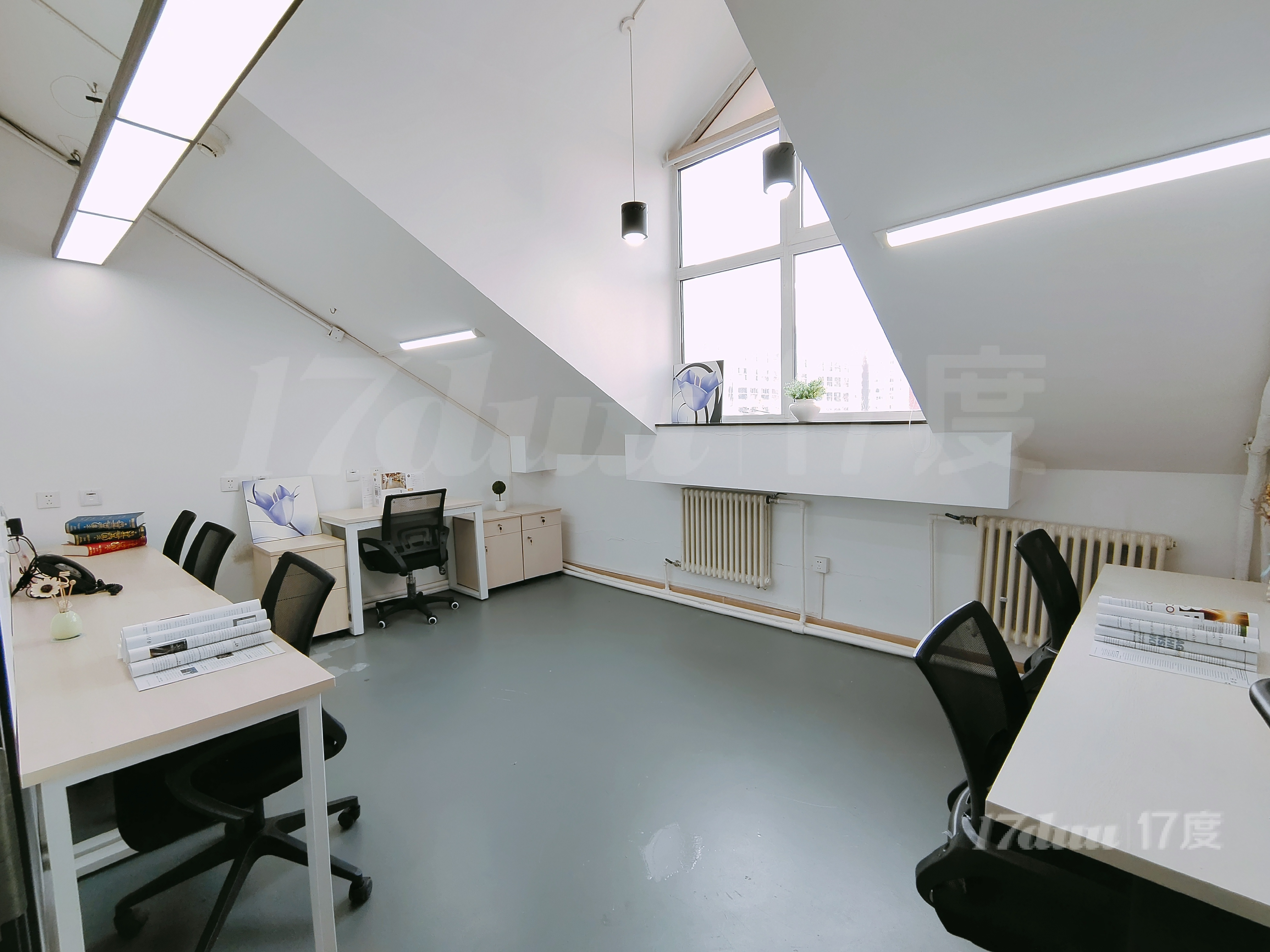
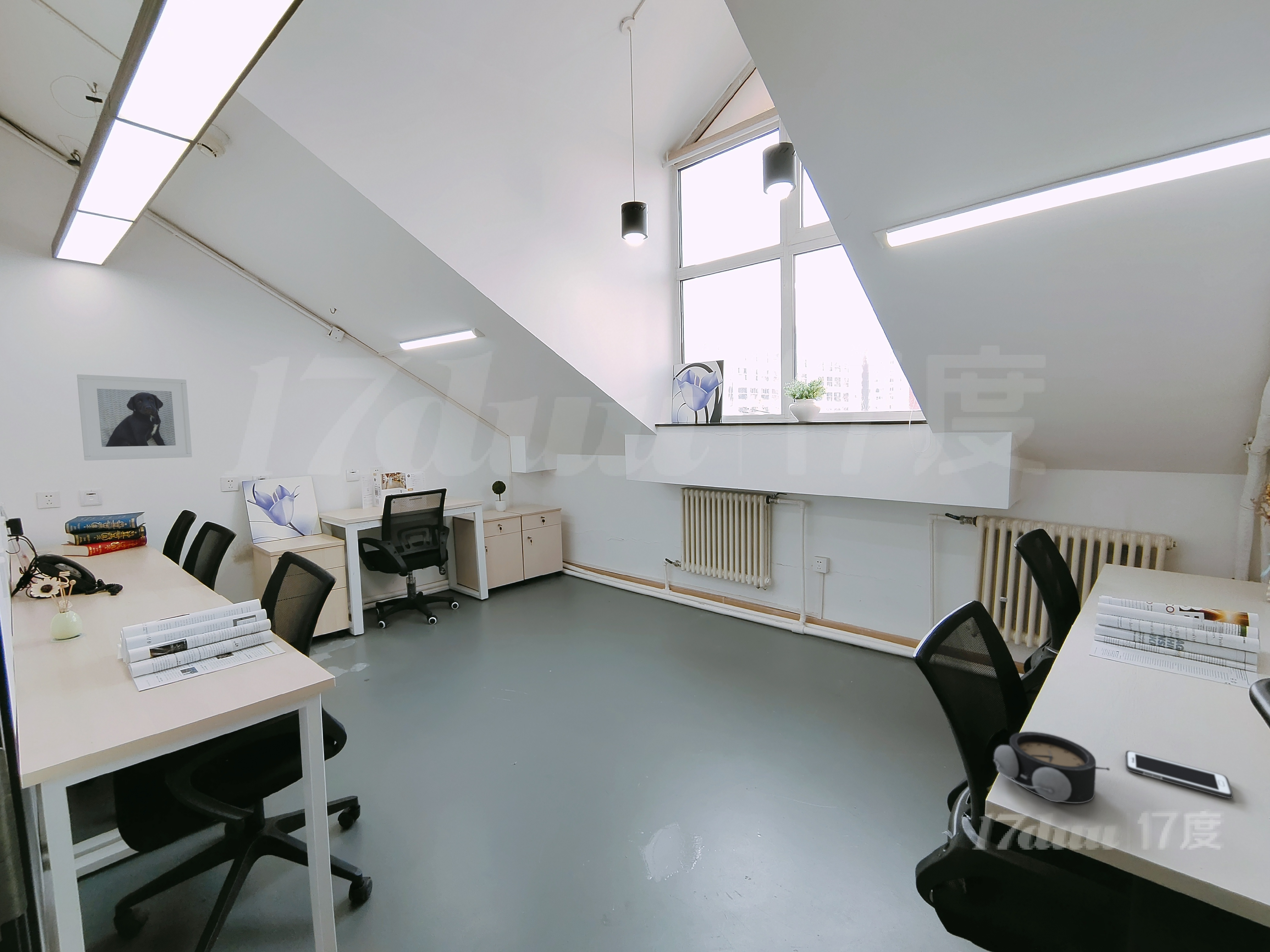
+ alarm clock [993,731,1110,804]
+ cell phone [1125,750,1233,799]
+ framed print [77,374,193,461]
